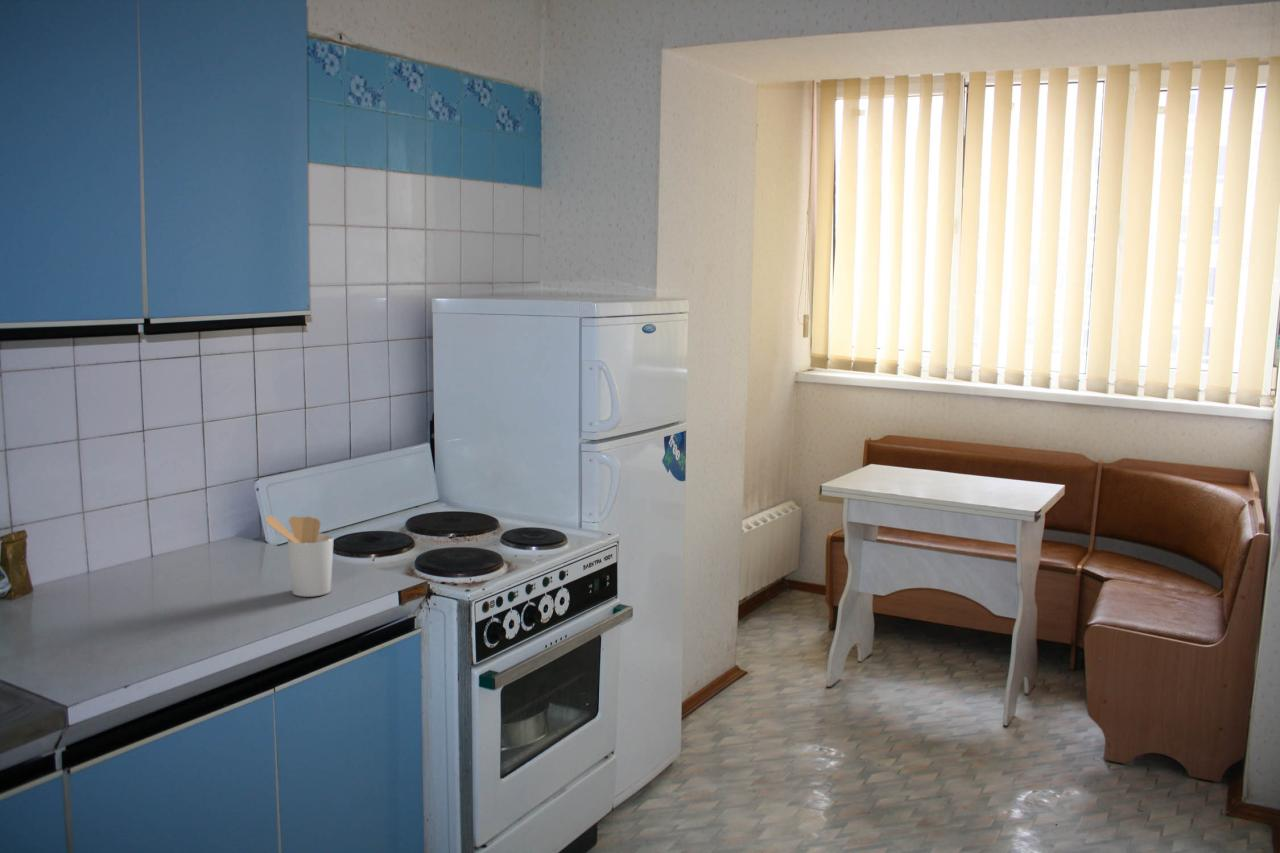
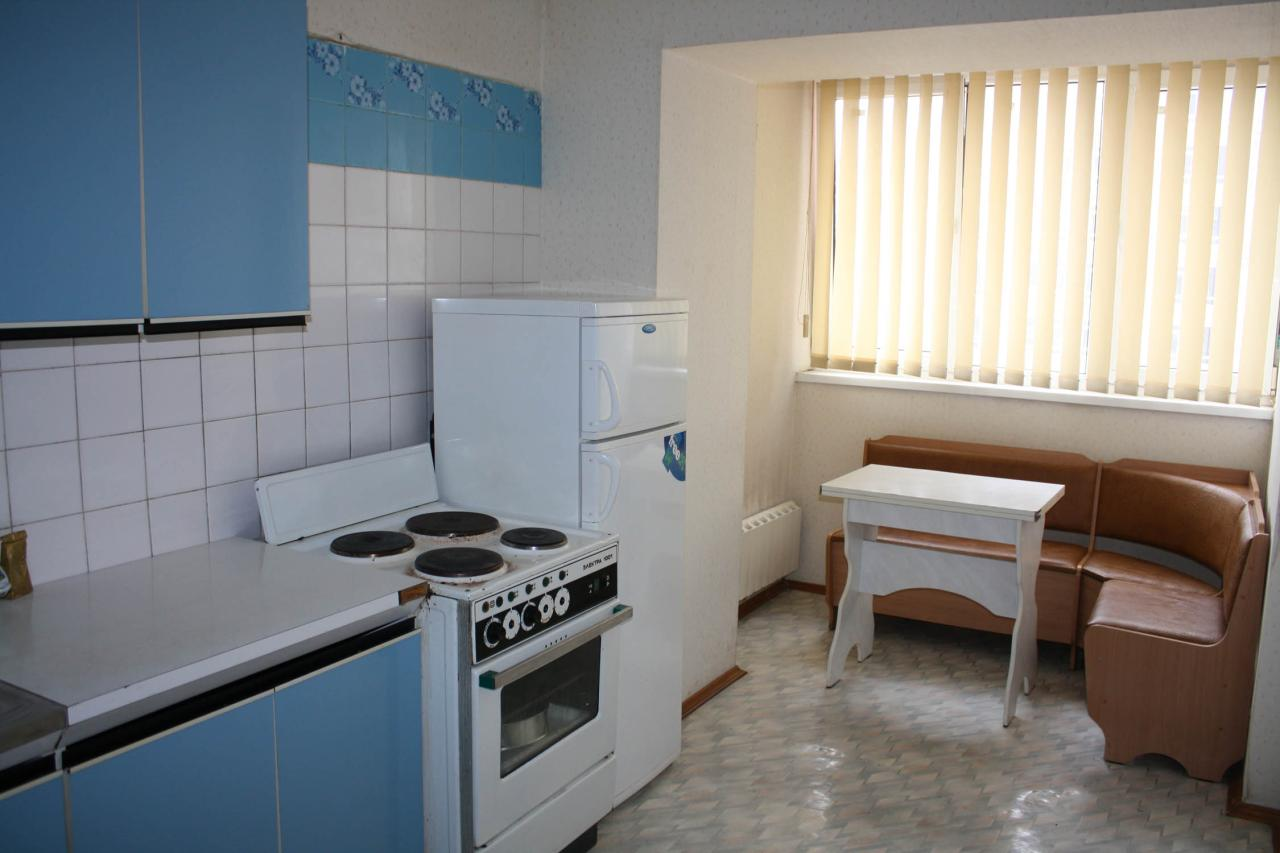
- utensil holder [264,514,335,598]
